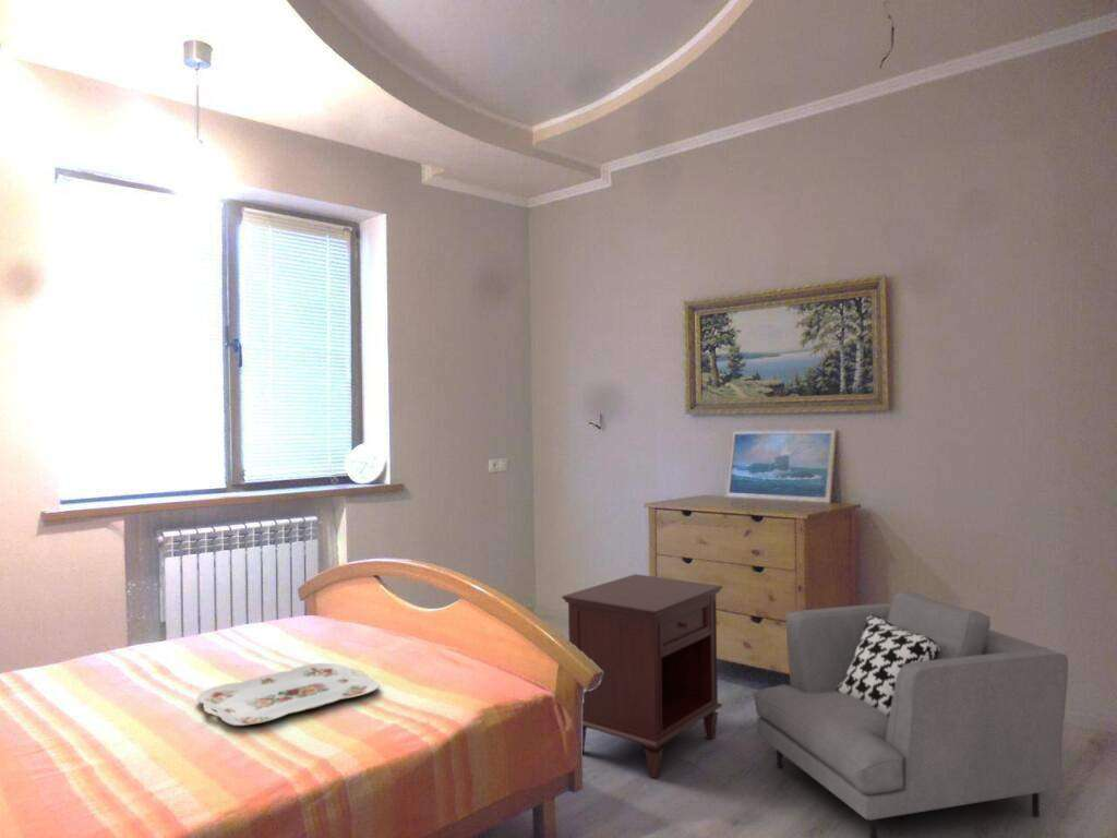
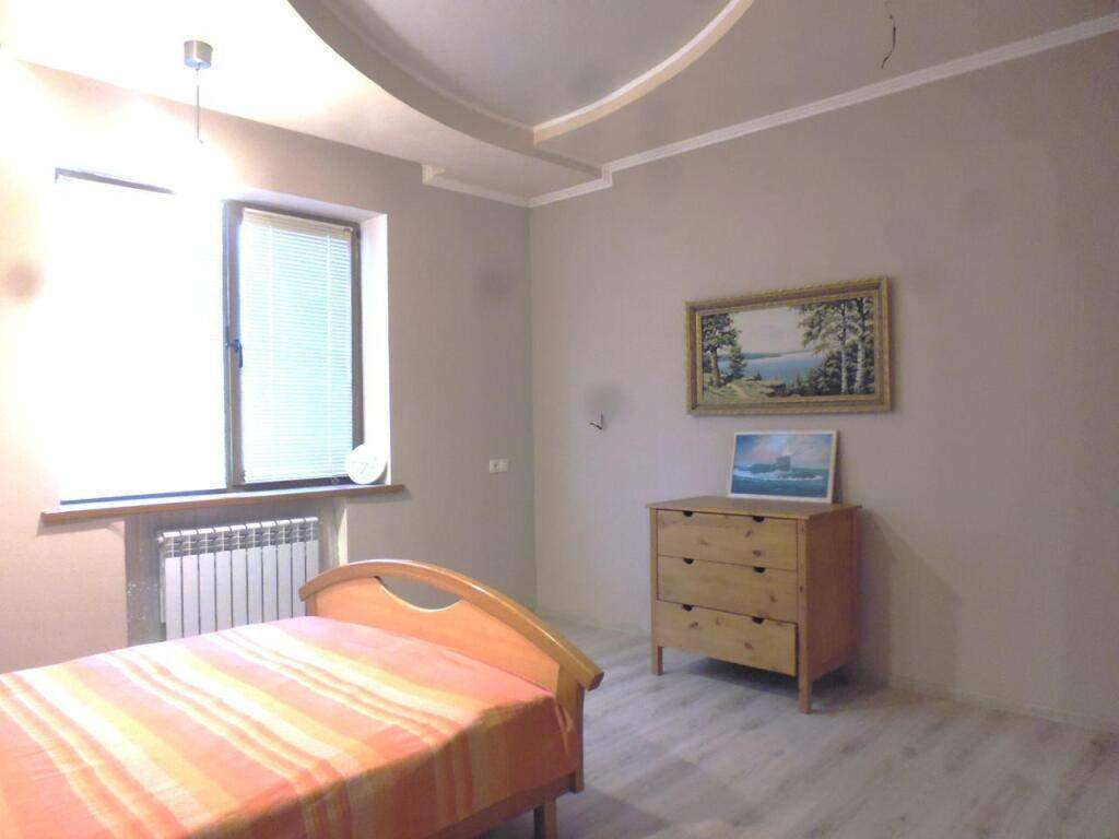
- serving tray [195,662,380,727]
- nightstand [561,573,723,779]
- armchair [752,589,1069,838]
